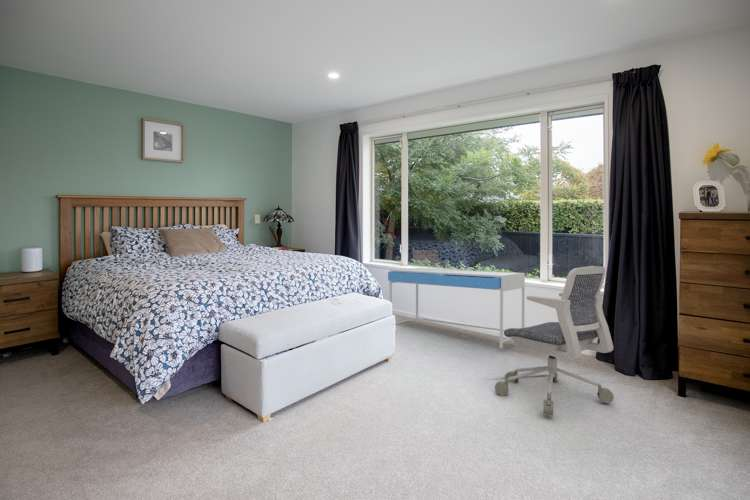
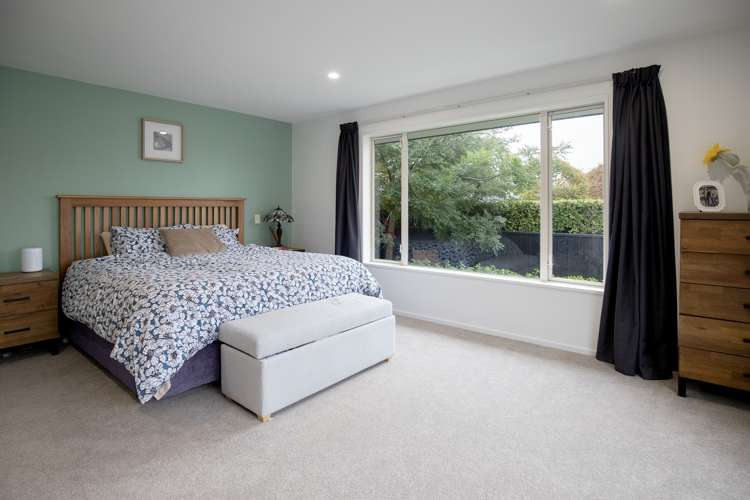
- office chair [494,265,615,416]
- desk [387,267,526,349]
